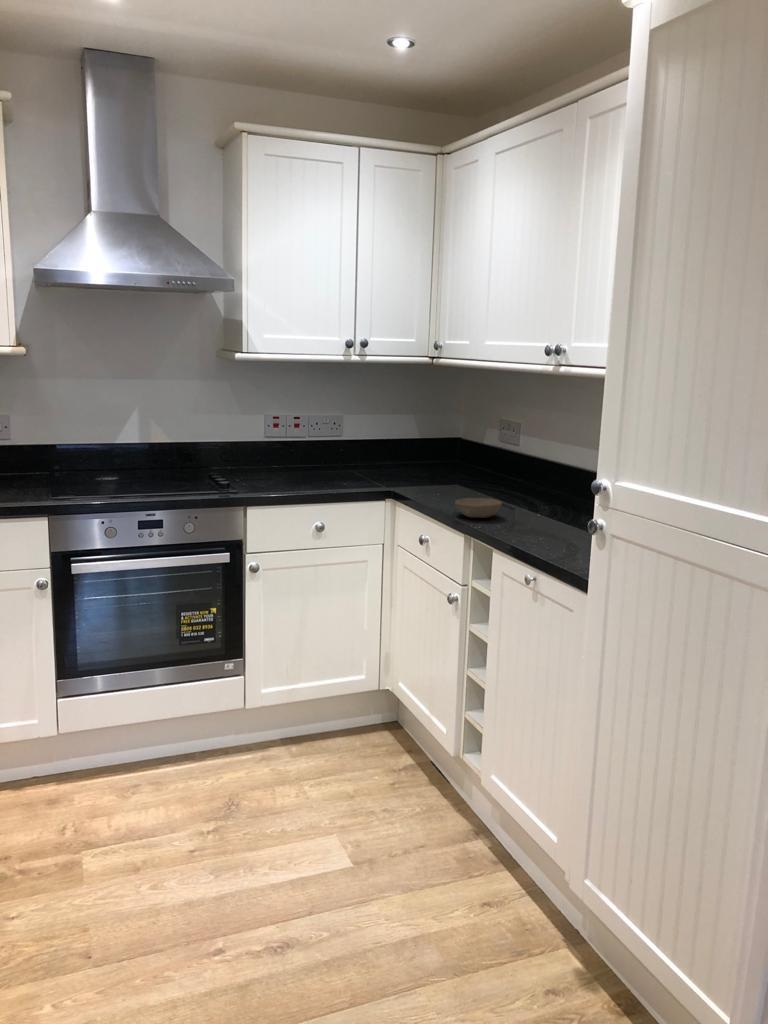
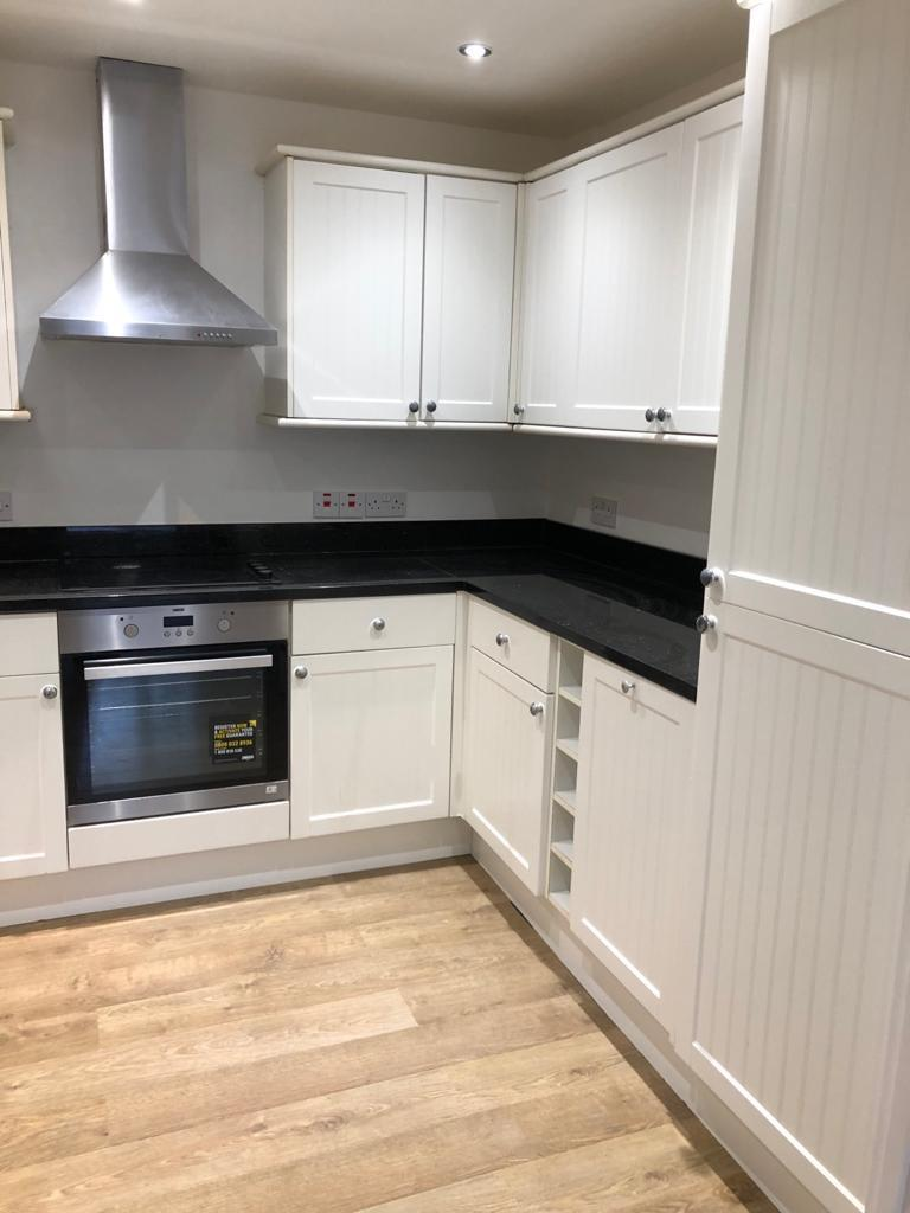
- bowl [454,497,503,519]
